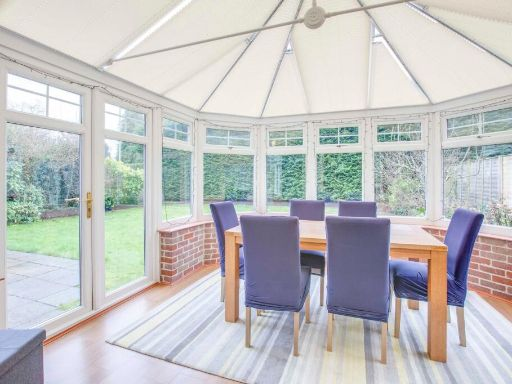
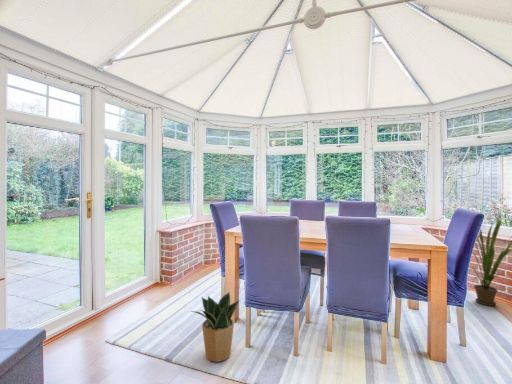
+ potted plant [190,290,241,363]
+ house plant [468,217,512,307]
